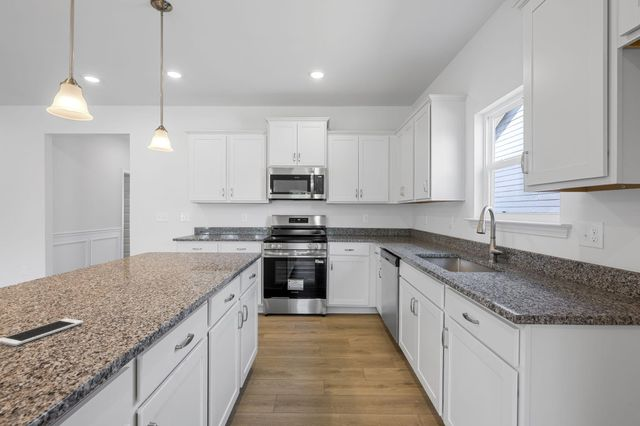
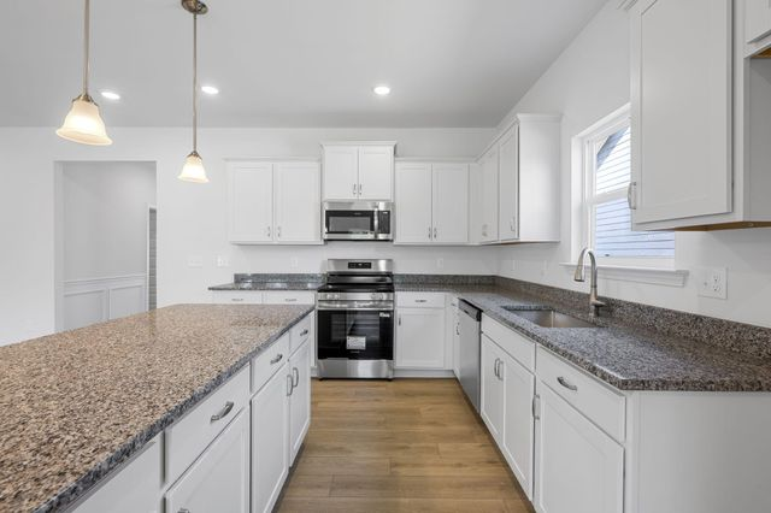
- cell phone [0,317,84,347]
